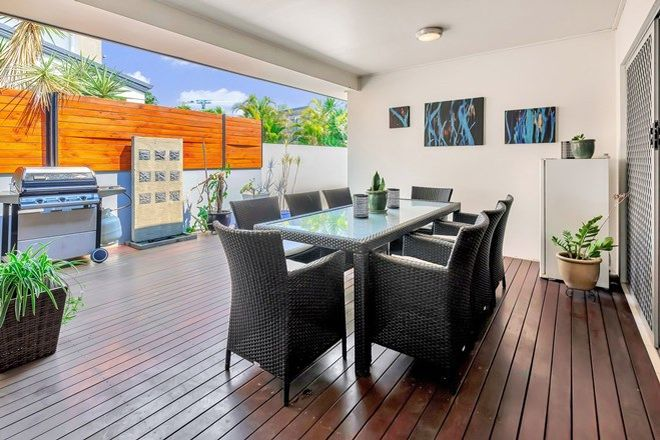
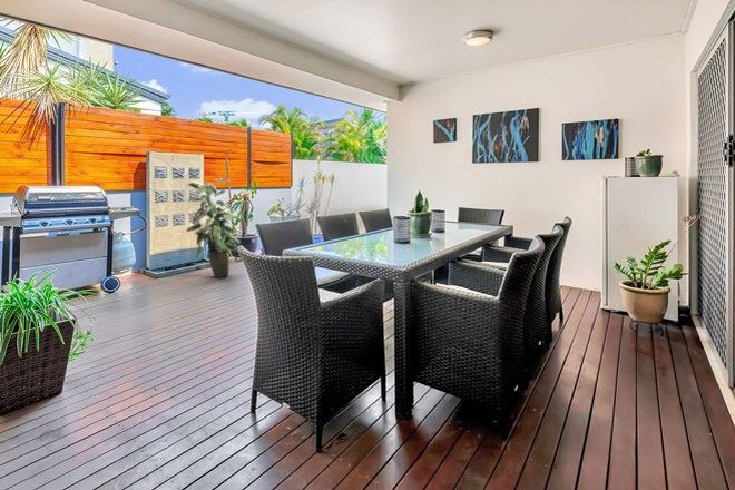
+ indoor plant [185,177,241,278]
